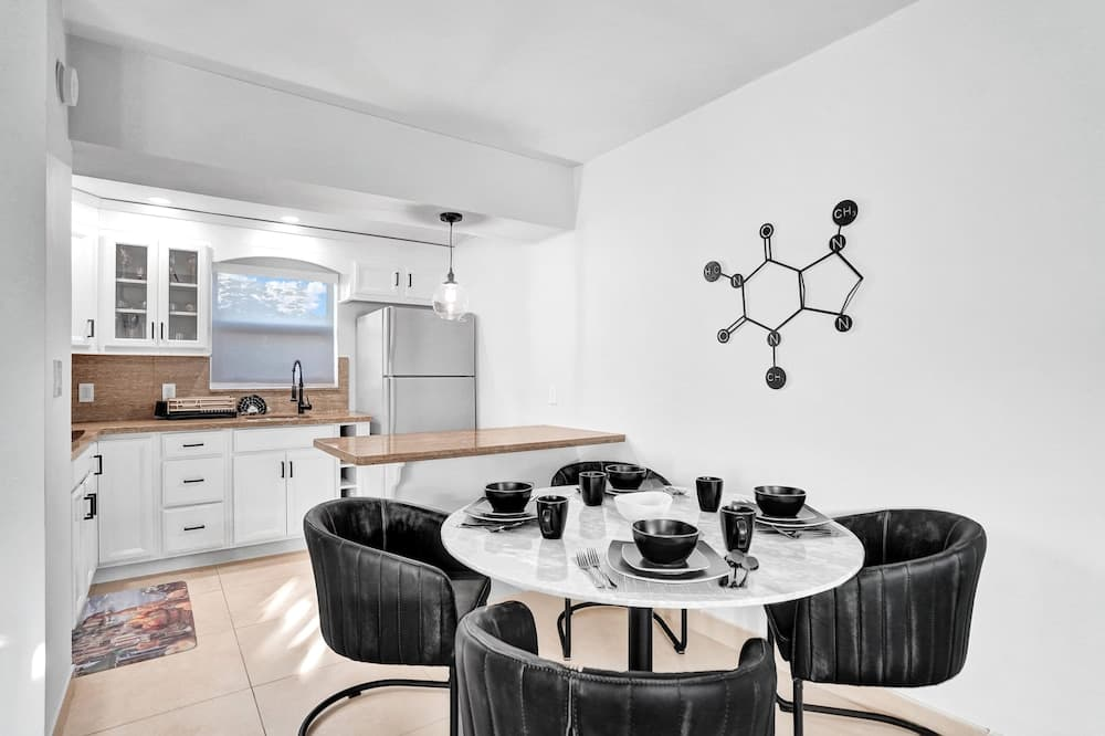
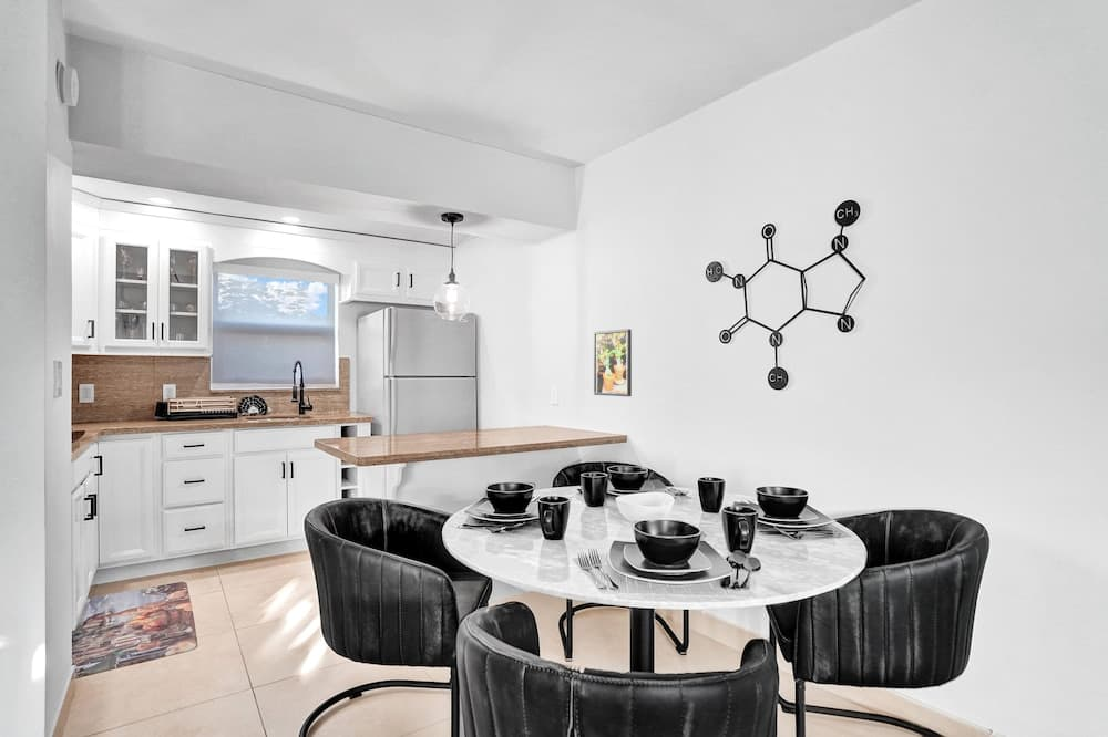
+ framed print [593,328,633,397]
